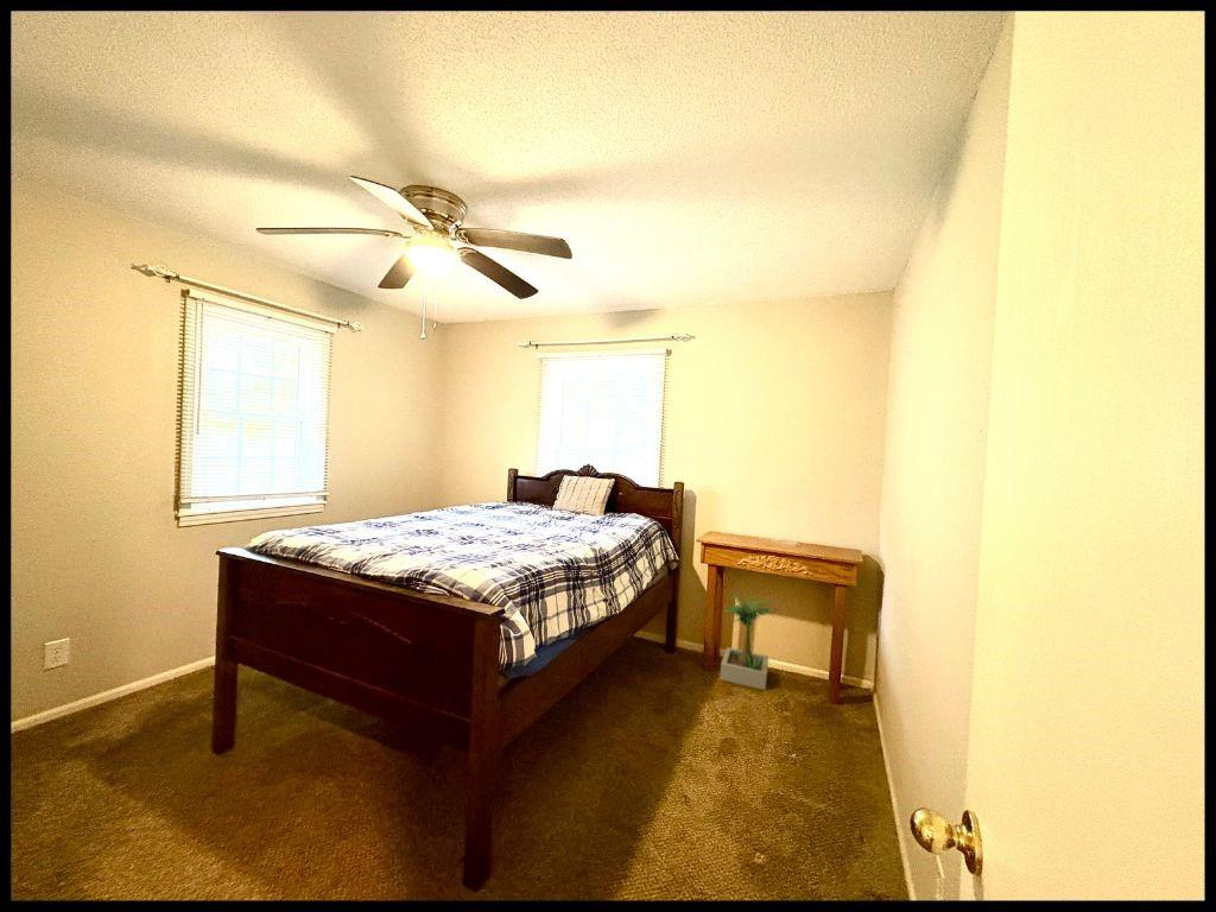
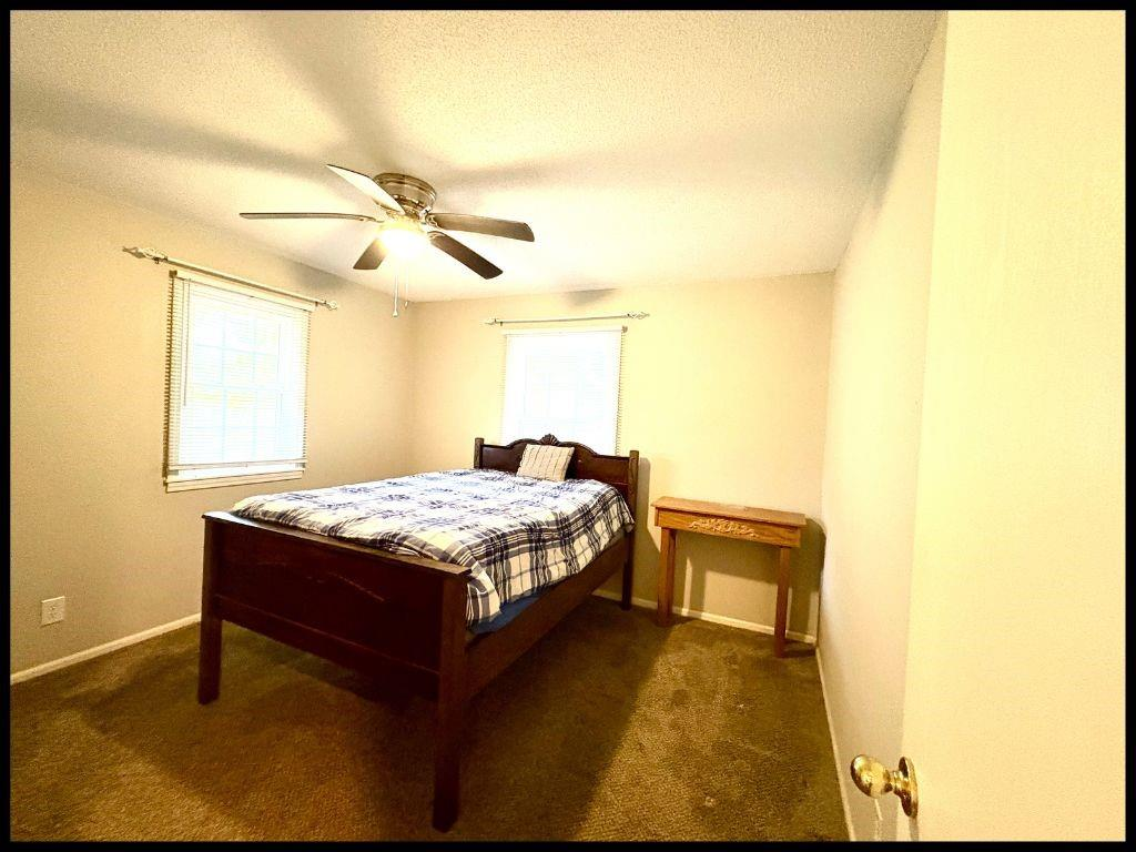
- potted plant [718,591,779,691]
